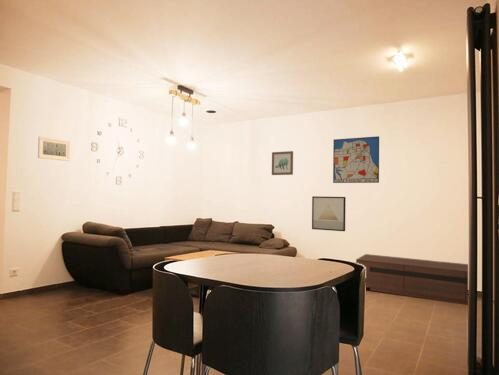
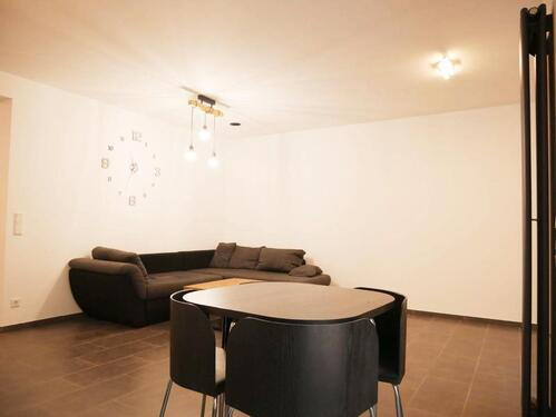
- wall art [332,135,380,184]
- wall art [311,195,347,232]
- wall art [271,150,294,176]
- media console [355,253,469,305]
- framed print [37,135,71,162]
